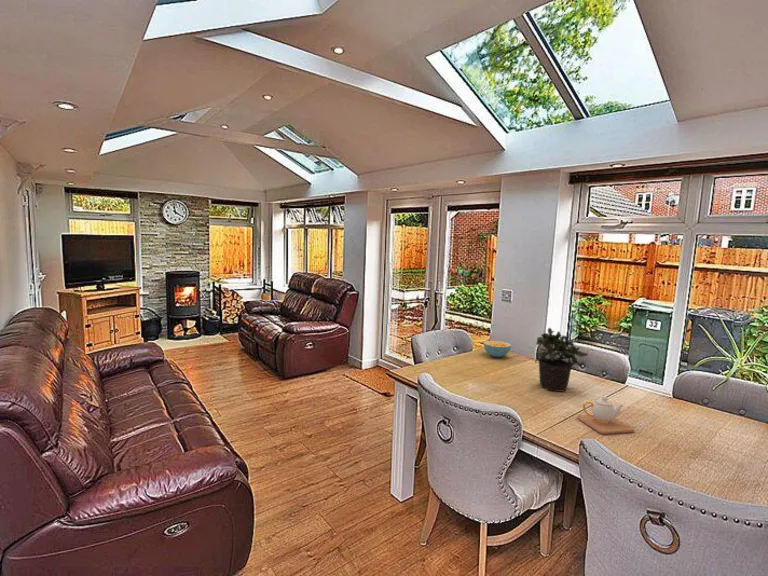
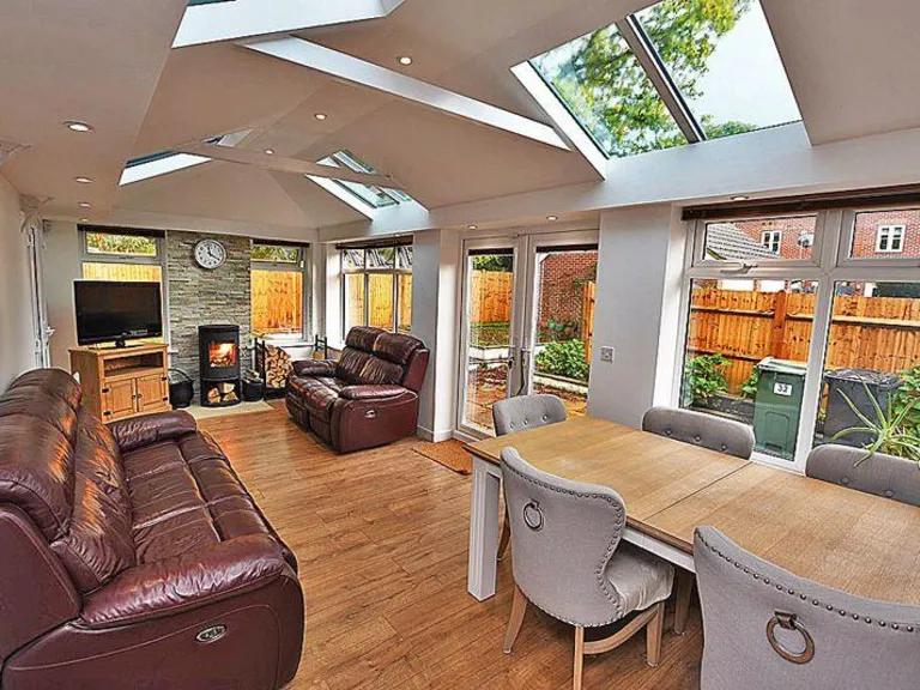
- cereal bowl [483,340,512,358]
- potted plant [534,327,589,393]
- teapot [576,395,635,435]
